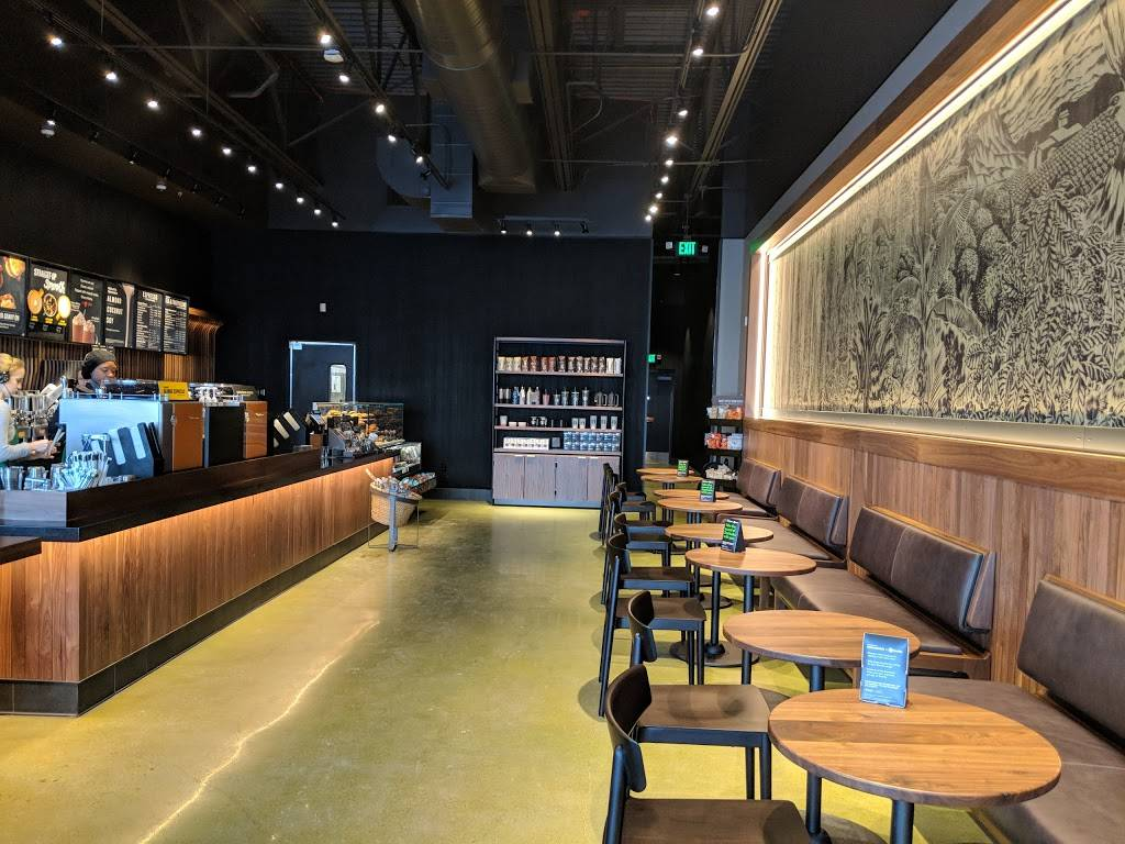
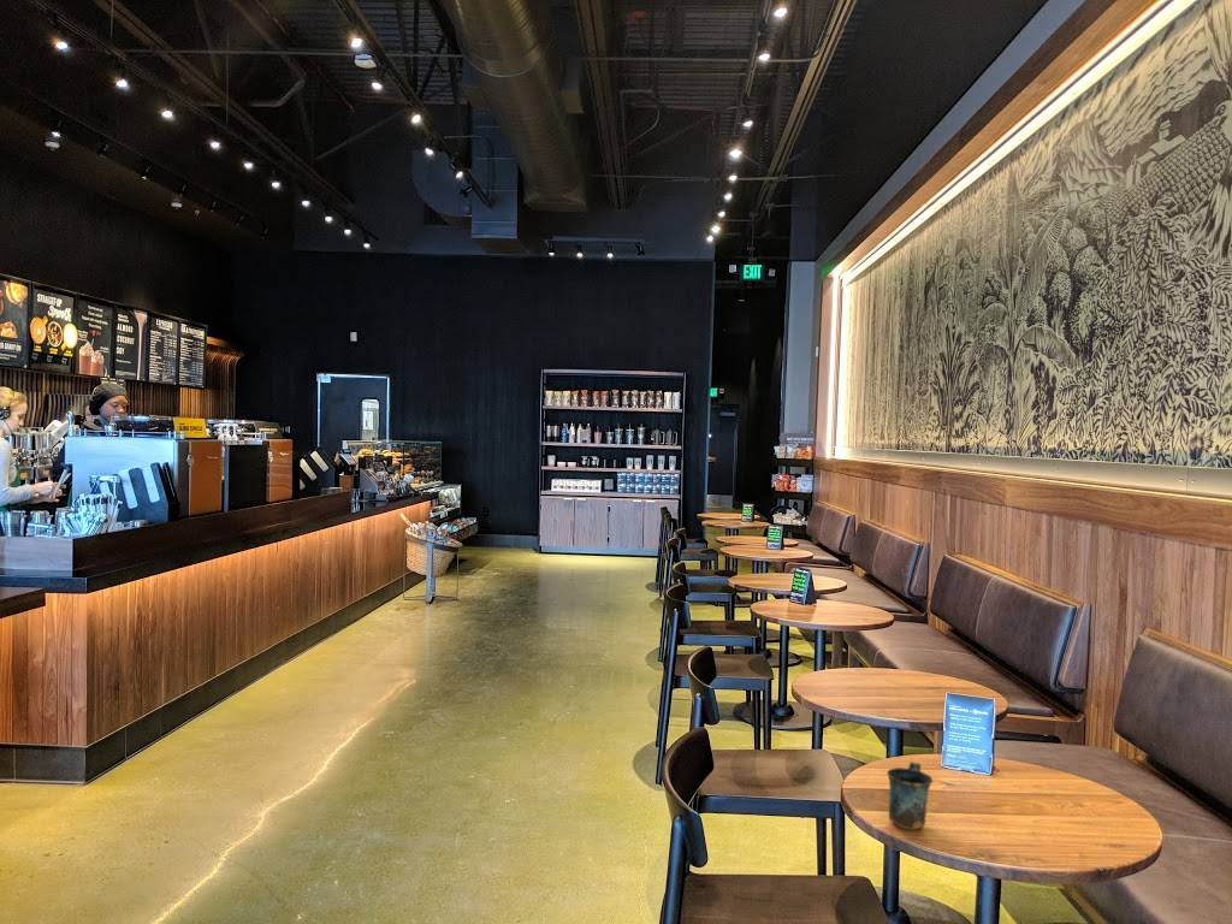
+ mug [886,760,934,830]
